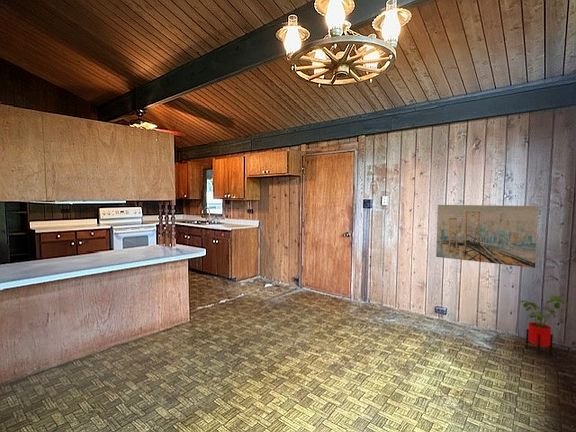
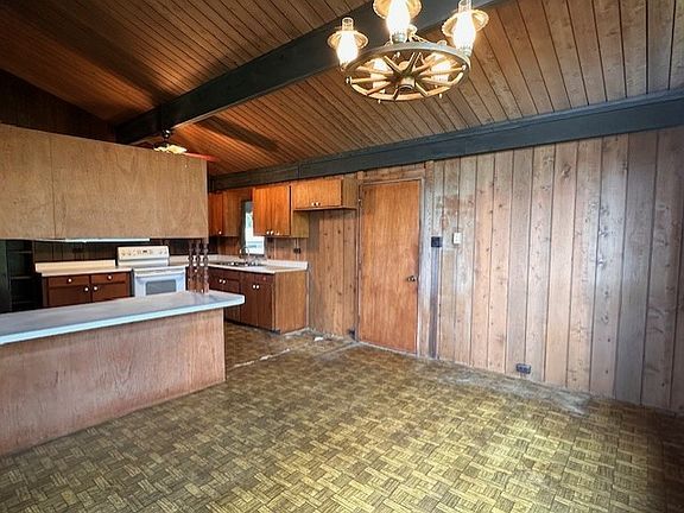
- wall art [435,204,539,269]
- house plant [520,294,569,356]
